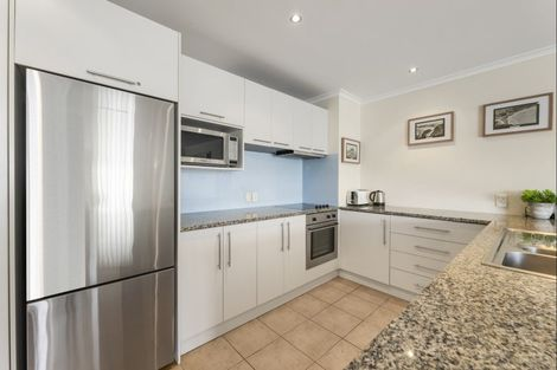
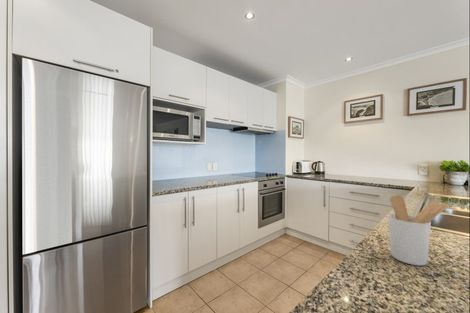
+ utensil holder [387,194,450,267]
